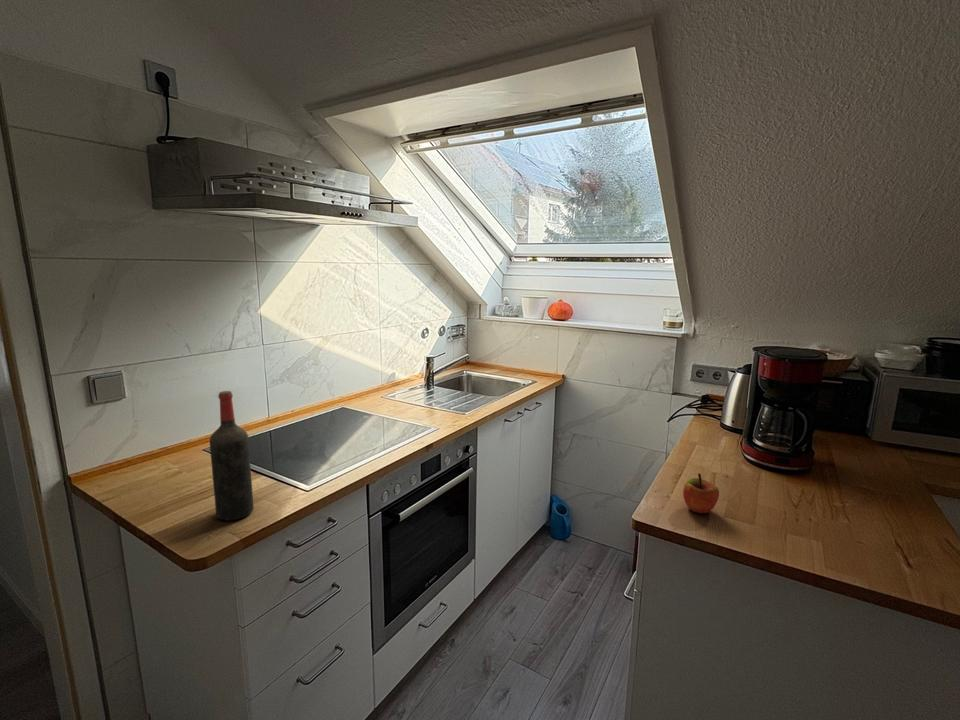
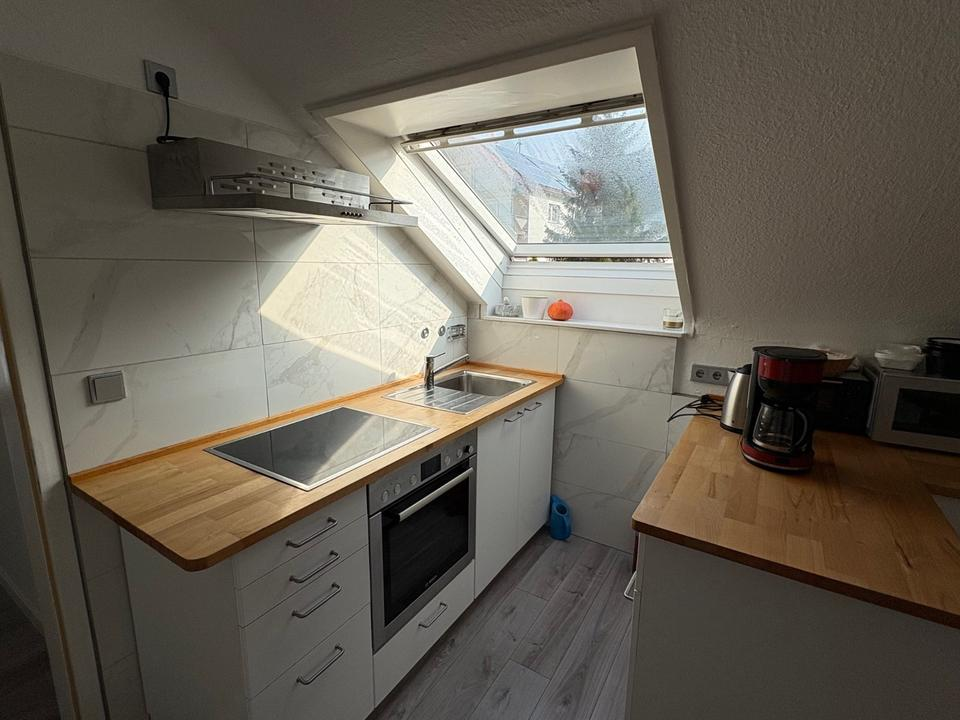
- apple [682,472,720,514]
- wine bottle [208,390,255,522]
